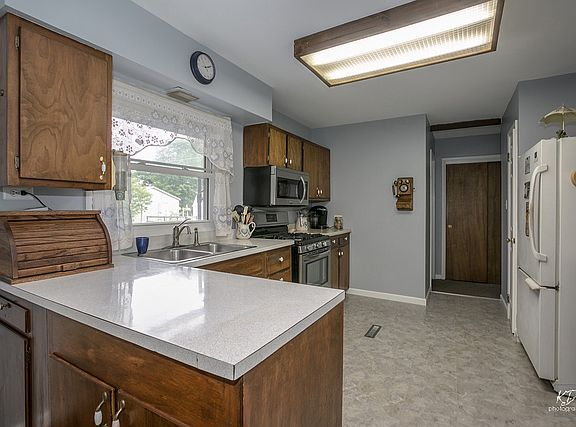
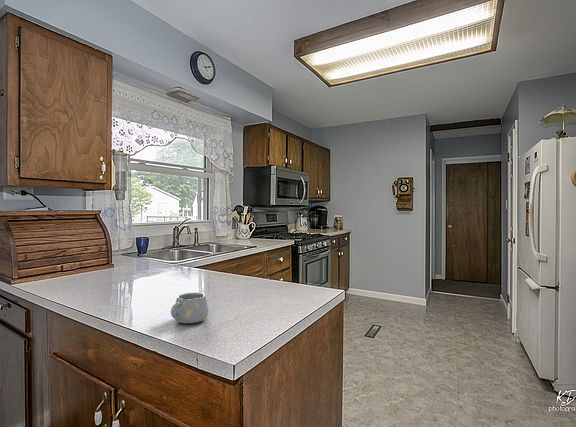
+ mug [170,292,209,324]
